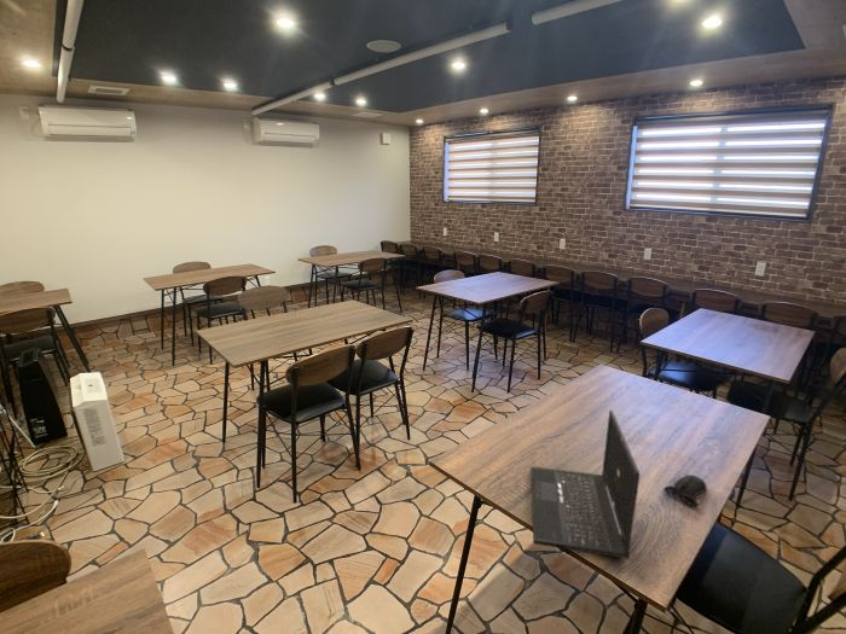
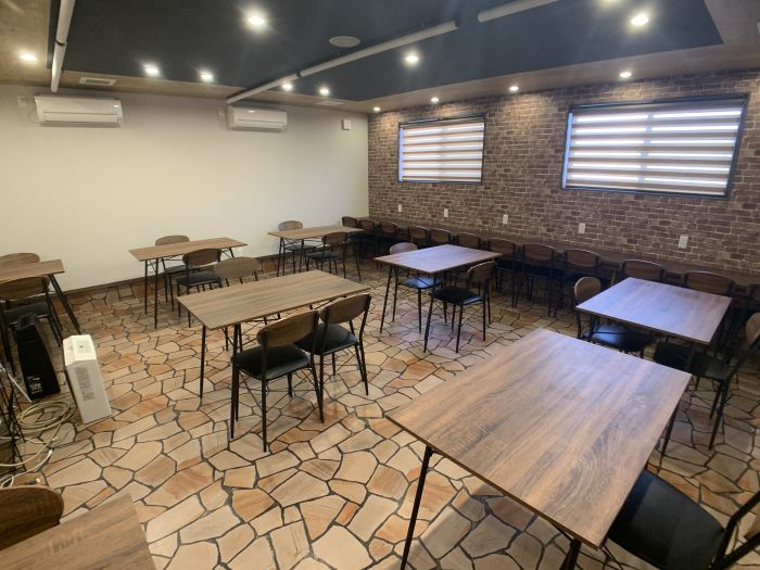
- laptop [529,409,641,560]
- computer mouse [662,473,708,508]
